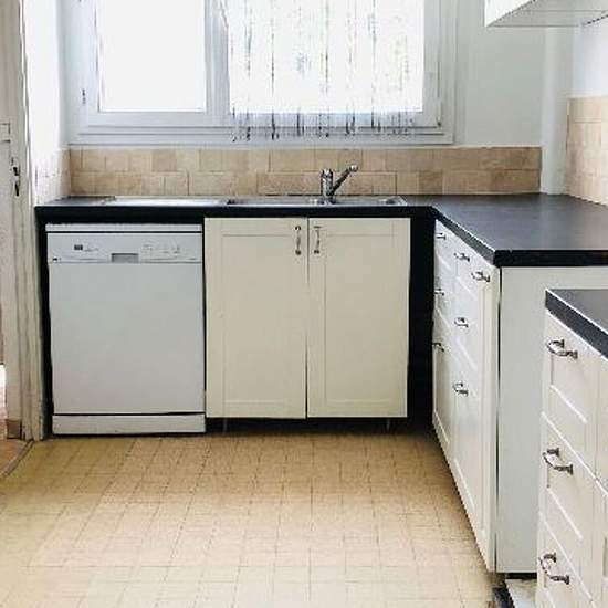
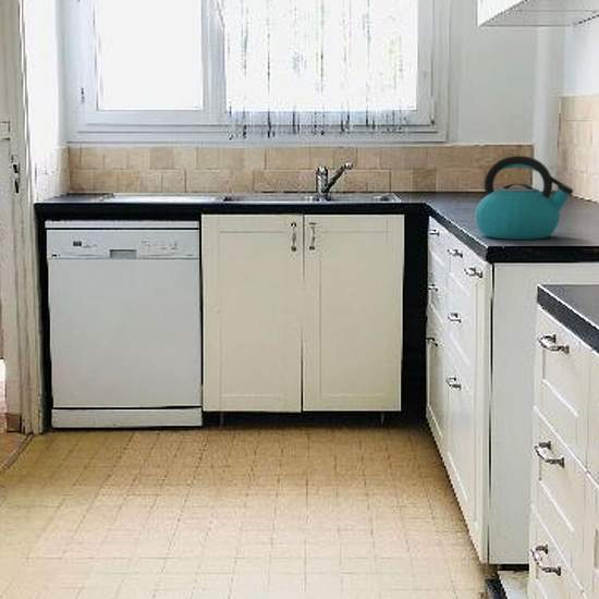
+ kettle [474,155,574,241]
